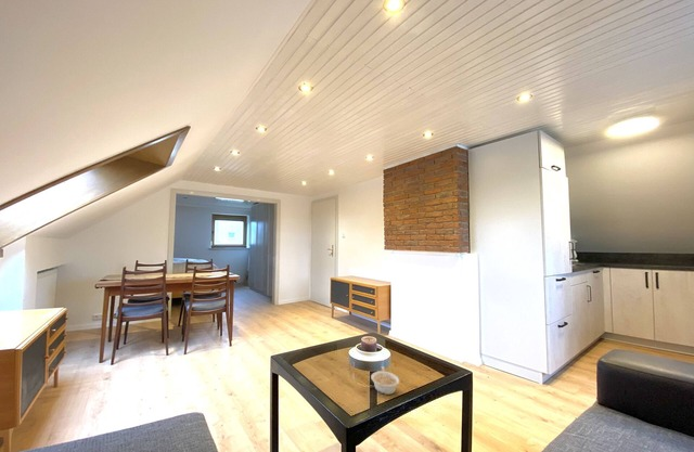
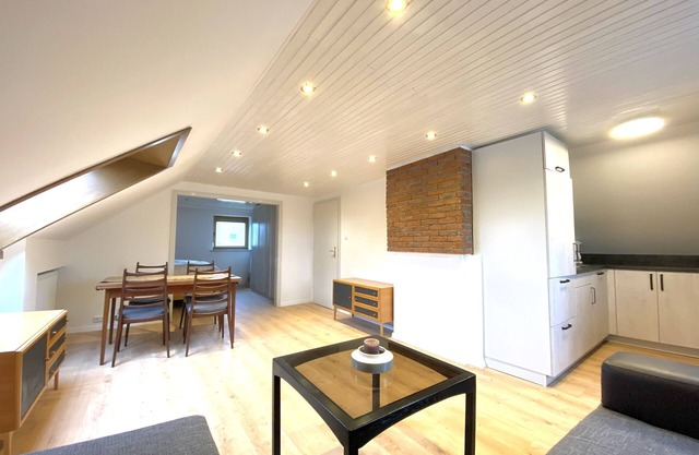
- legume [370,365,401,396]
